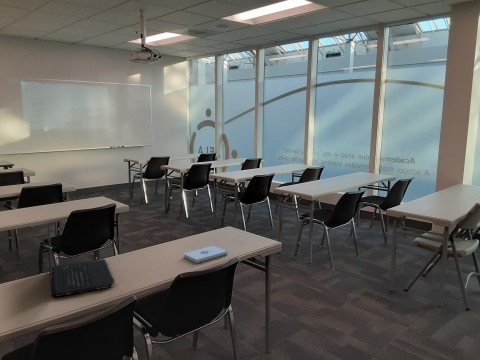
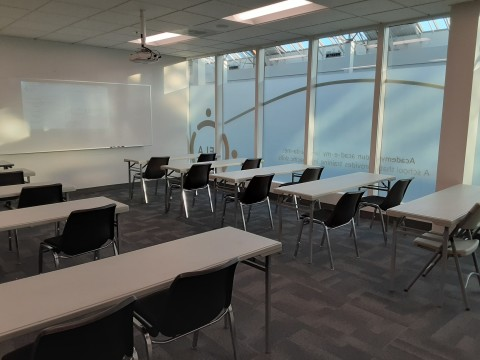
- laptop [47,222,116,298]
- notepad [183,245,228,264]
